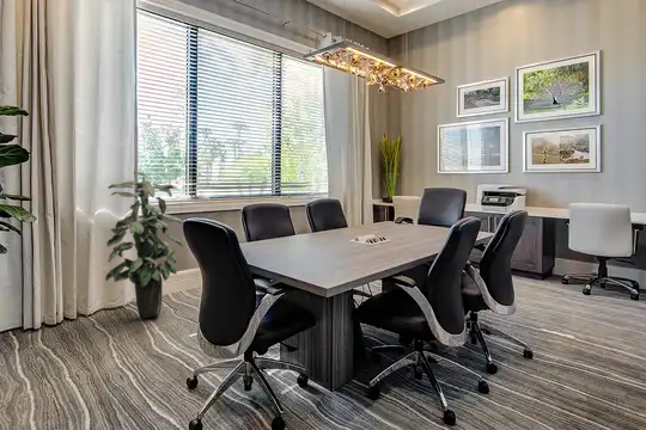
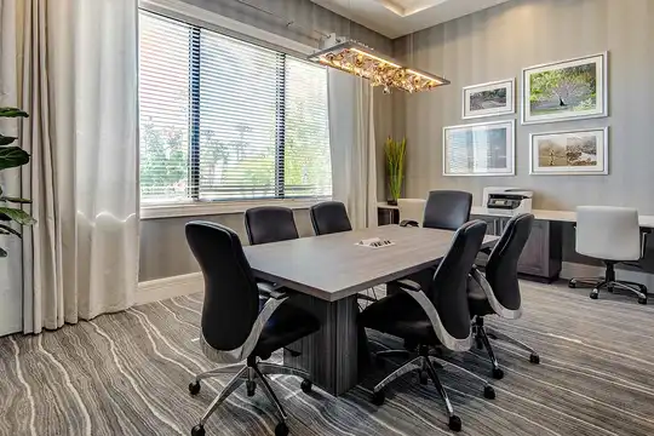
- indoor plant [104,171,184,319]
